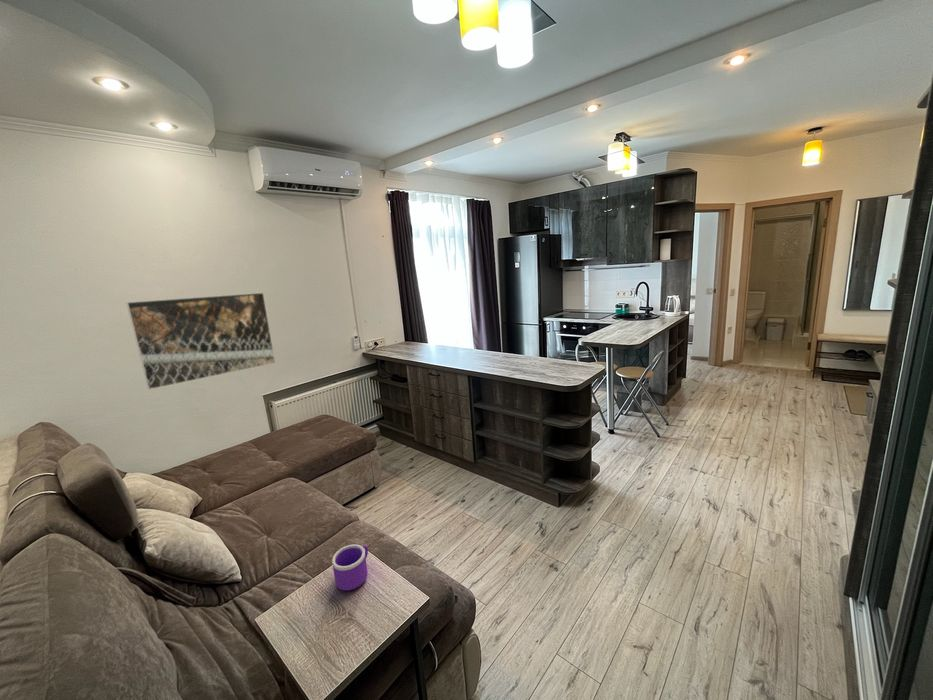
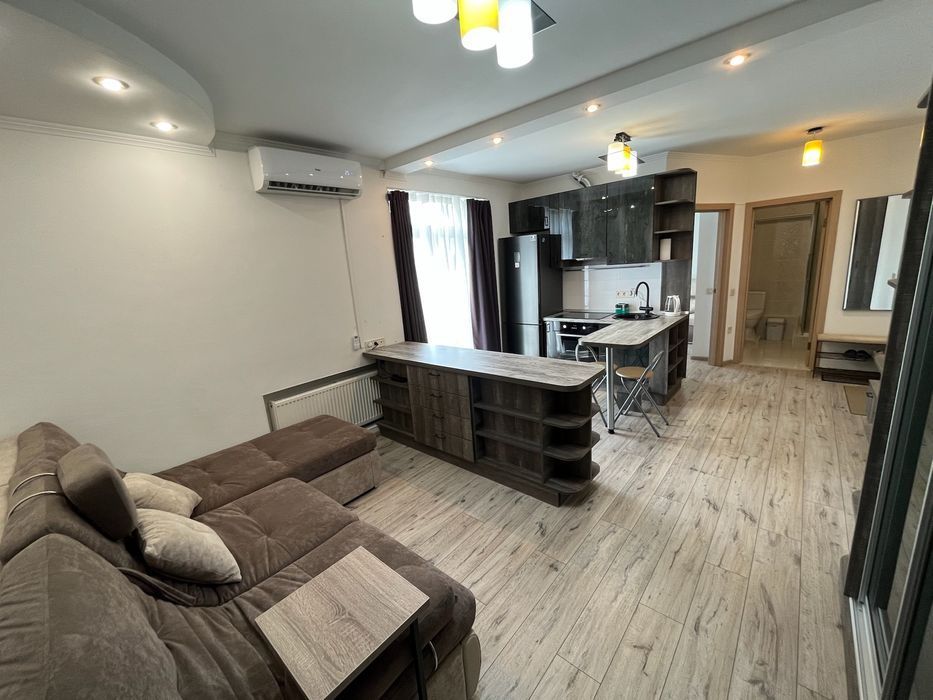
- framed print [125,292,276,391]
- mug [331,544,369,591]
